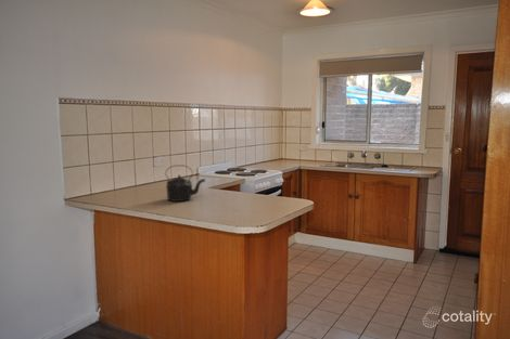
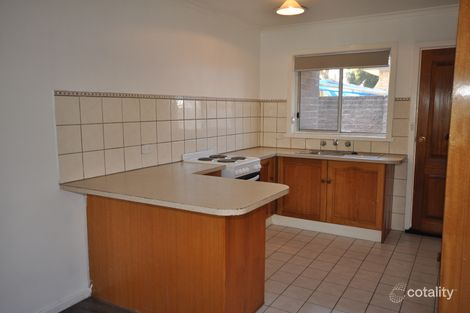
- kettle [164,164,207,203]
